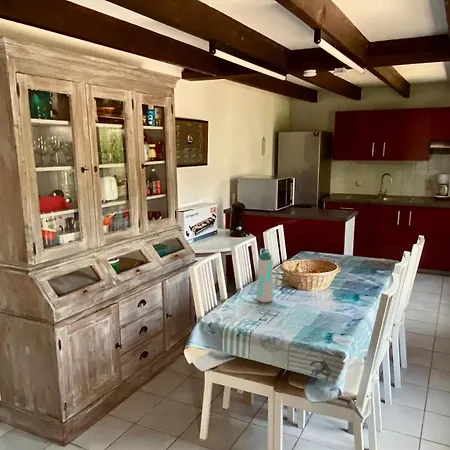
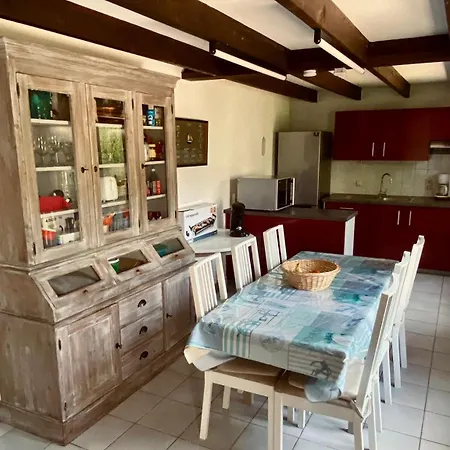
- water bottle [256,248,274,303]
